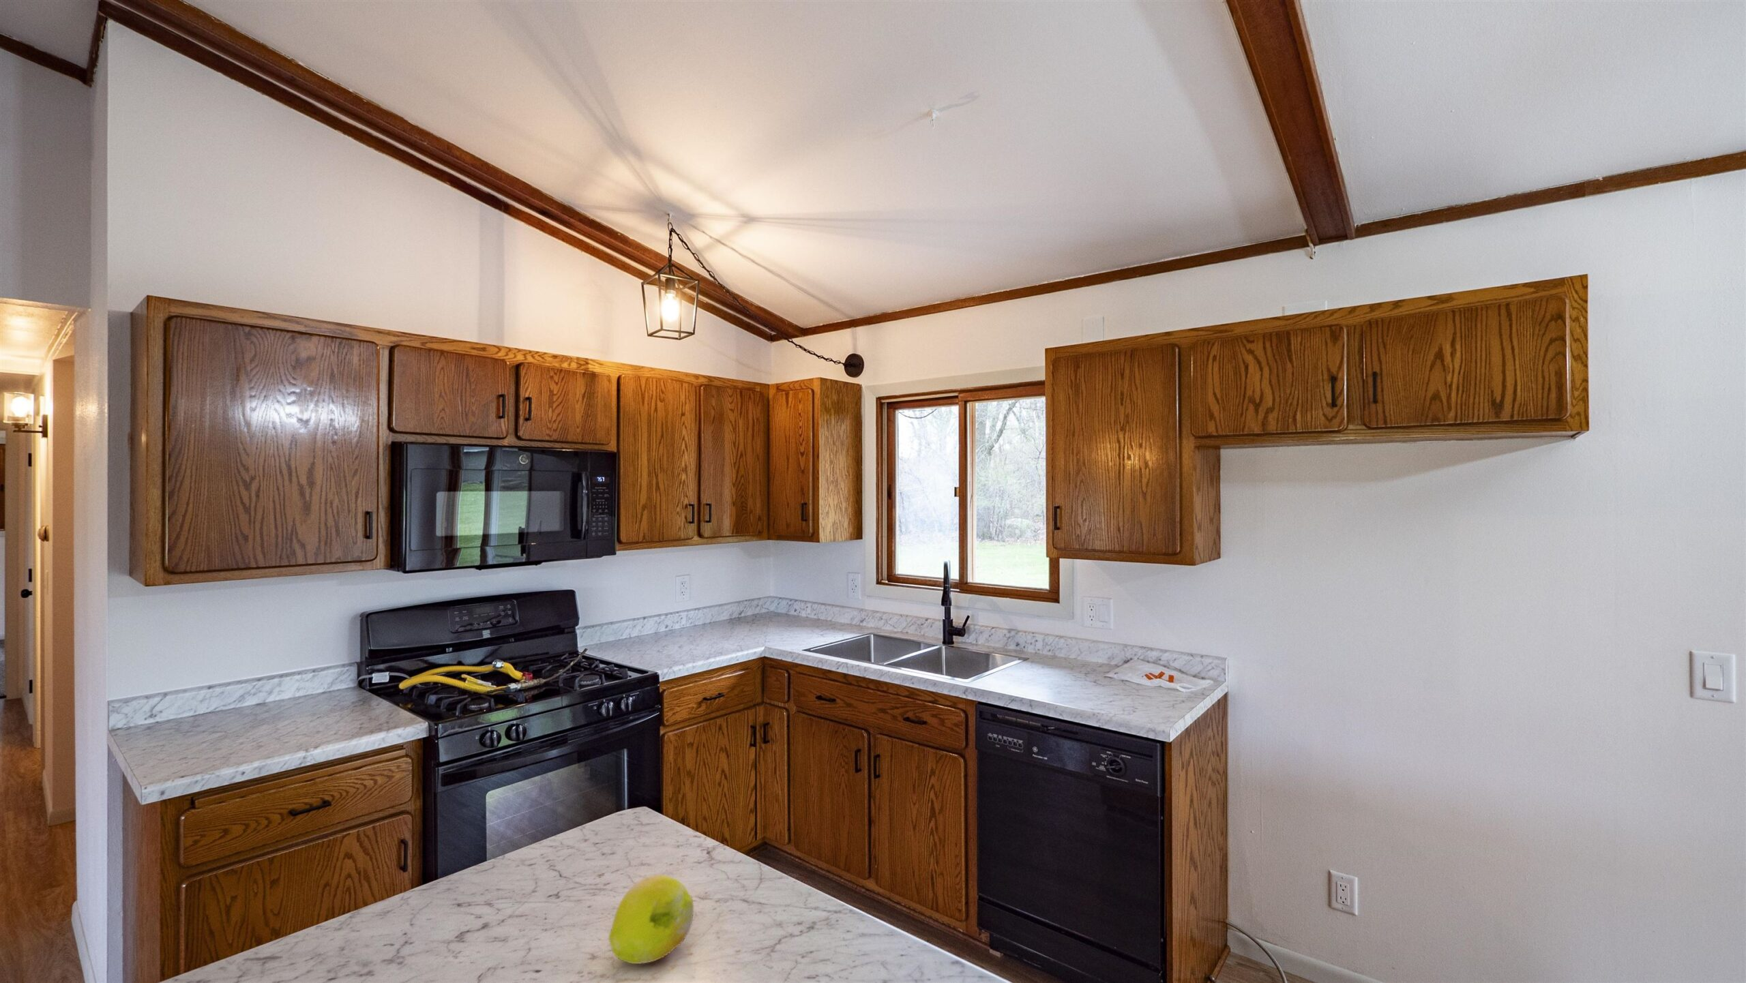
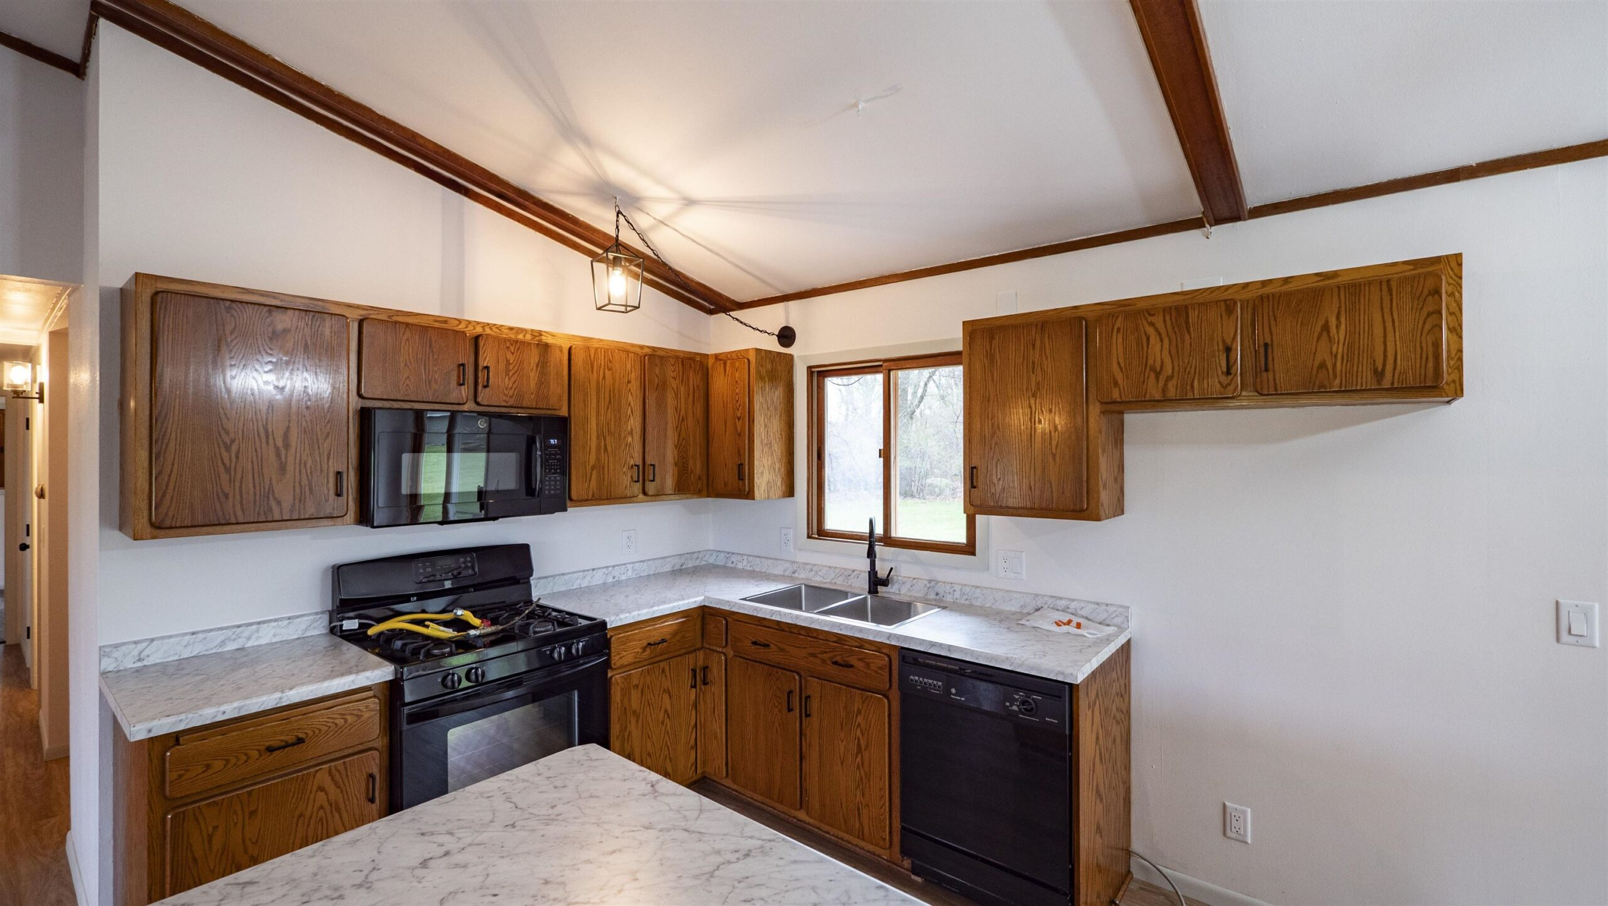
- fruit [608,874,694,965]
